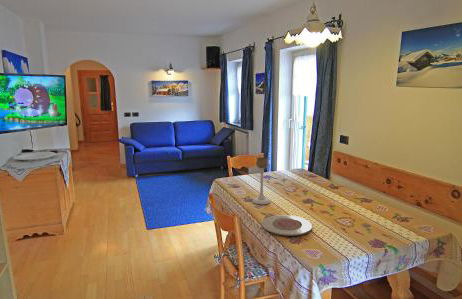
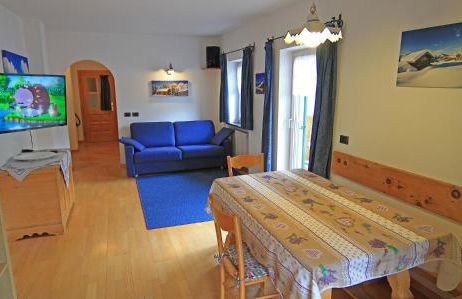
- candle holder [252,156,271,205]
- plate [261,214,313,237]
